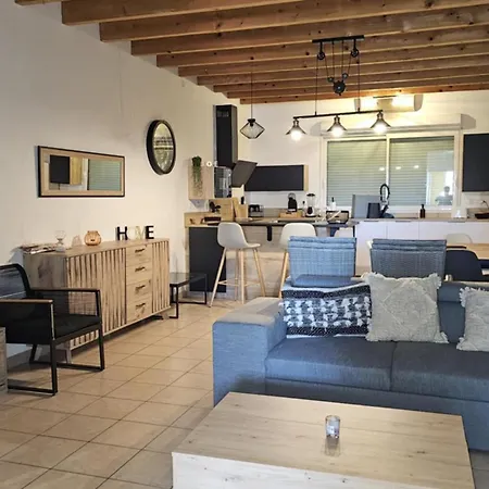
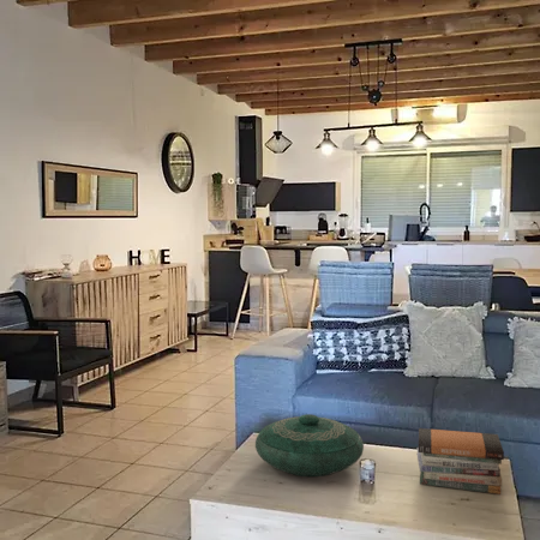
+ book stack [415,427,505,496]
+ decorative bowl [254,413,365,478]
